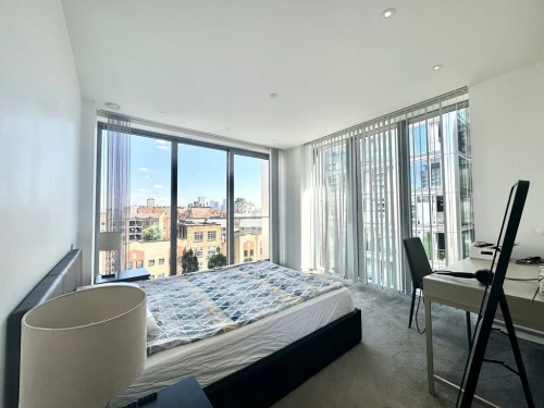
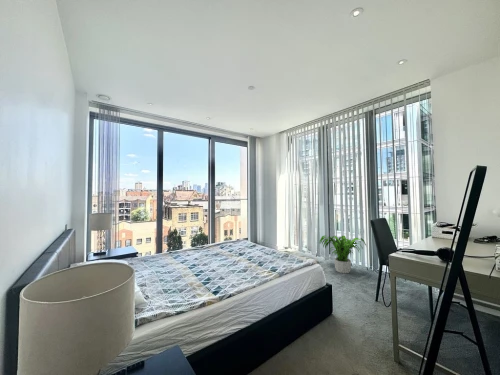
+ potted plant [318,235,367,274]
